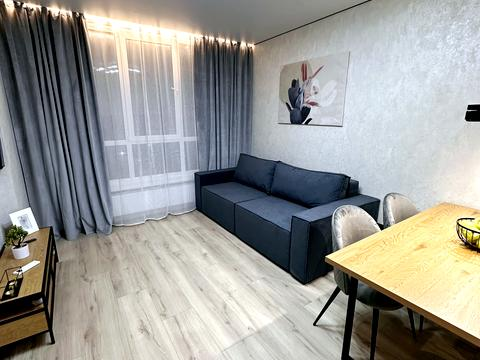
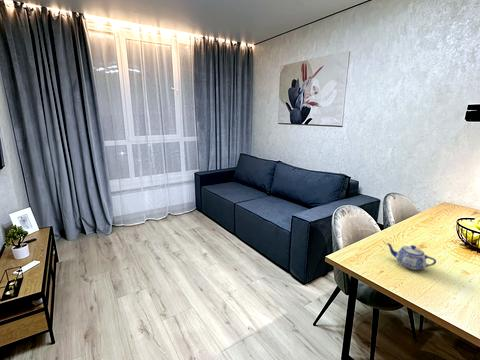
+ teapot [385,242,437,271]
